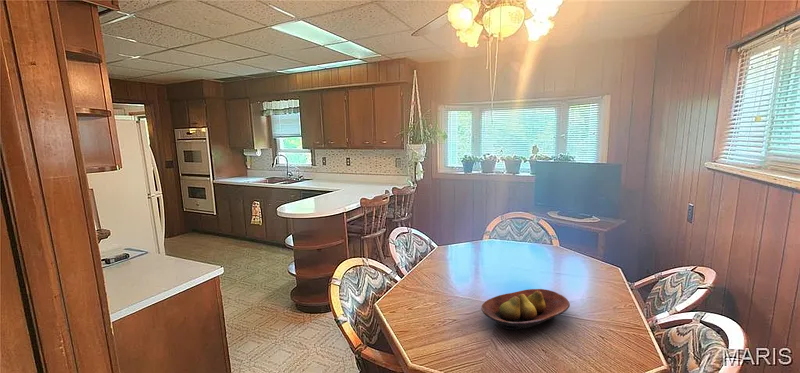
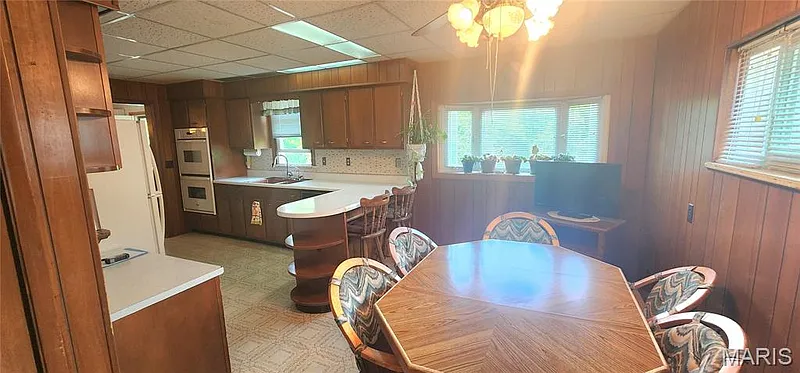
- fruit bowl [480,288,571,331]
